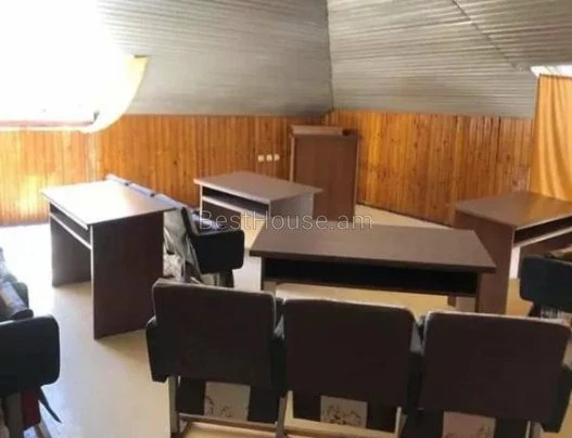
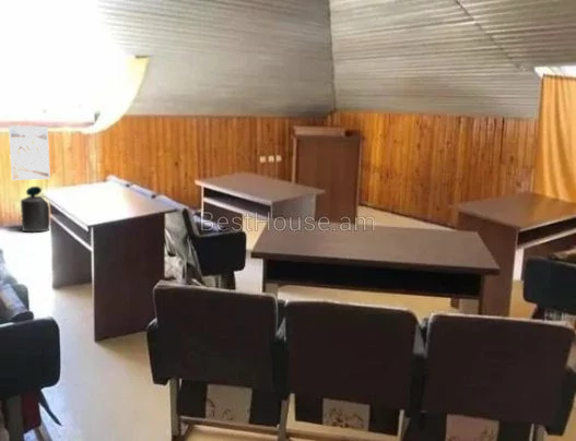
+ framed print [8,124,51,181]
+ trash can [20,186,50,233]
